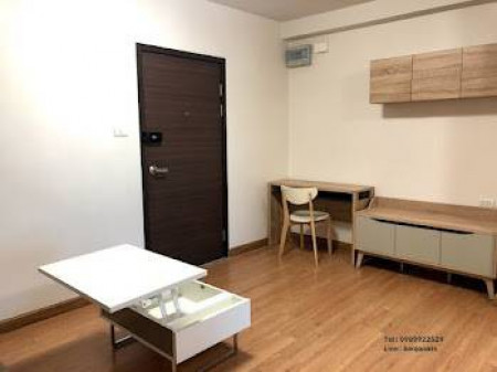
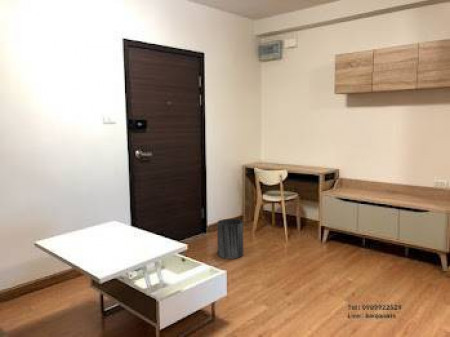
+ trash can [216,218,244,260]
